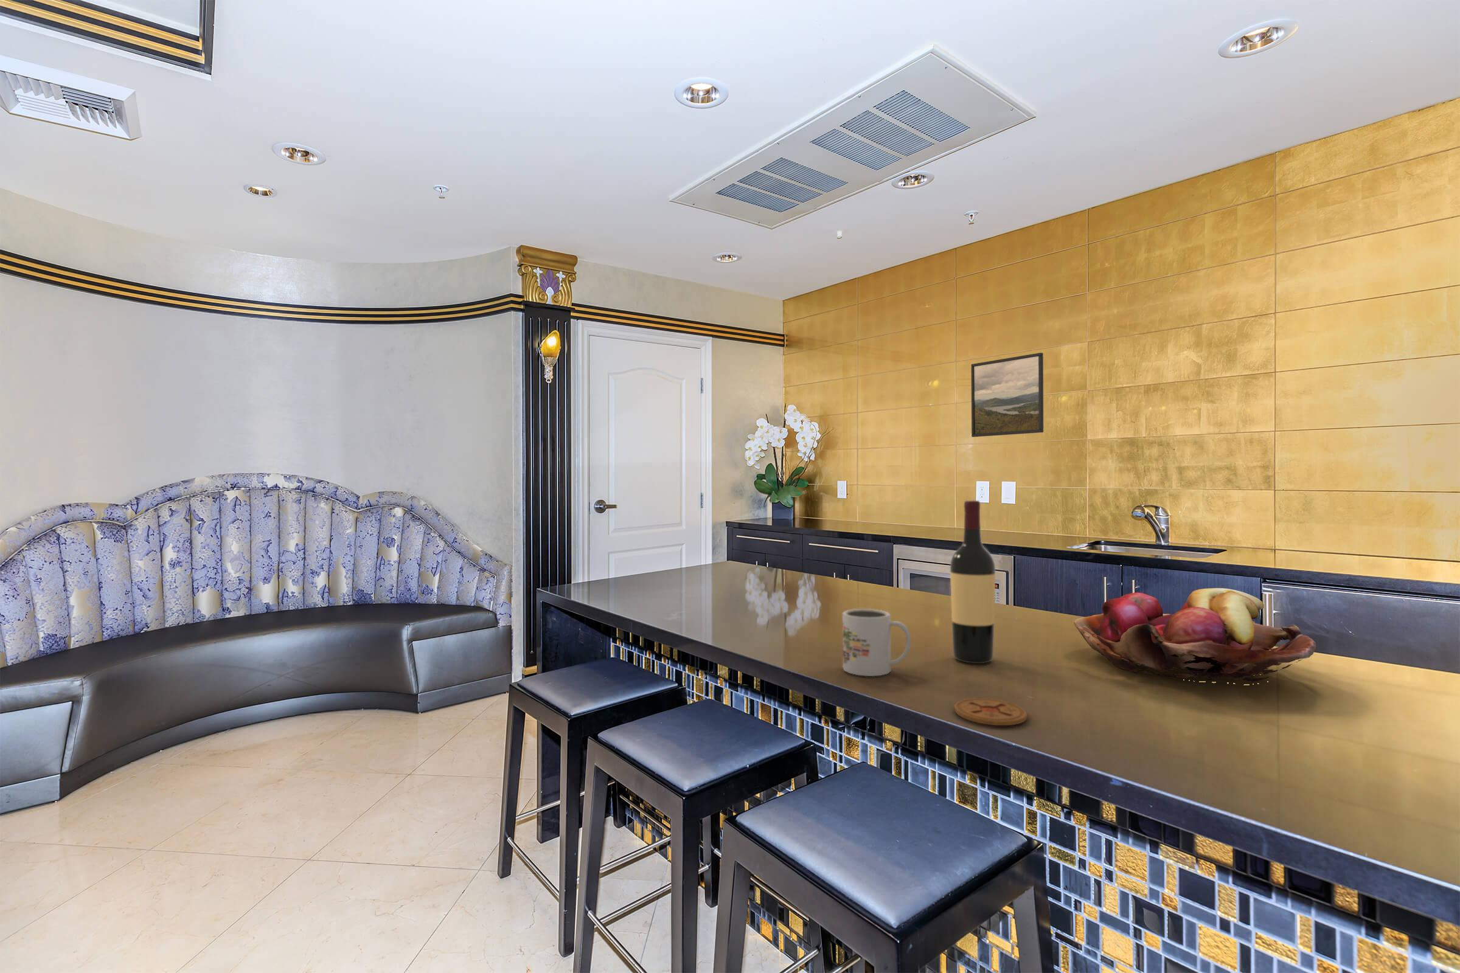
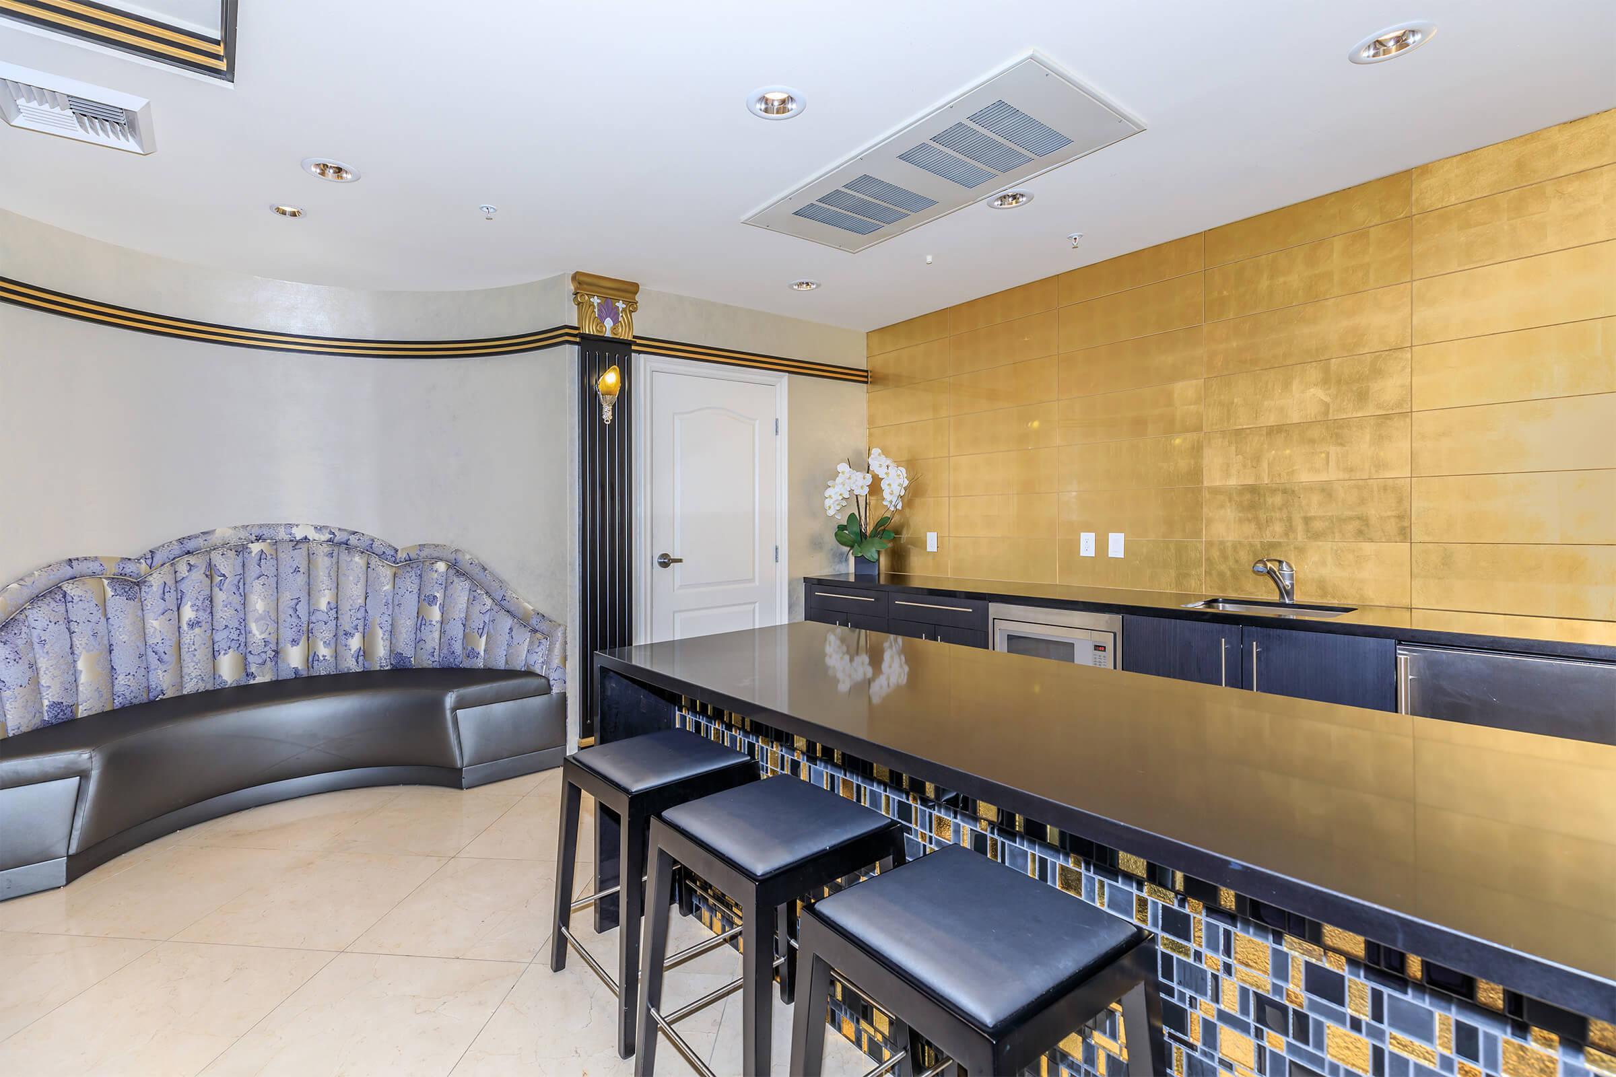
- mug [842,608,911,677]
- fruit basket [1073,587,1317,685]
- coaster [954,697,1028,726]
- wine bottle [949,500,996,665]
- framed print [971,352,1044,438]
